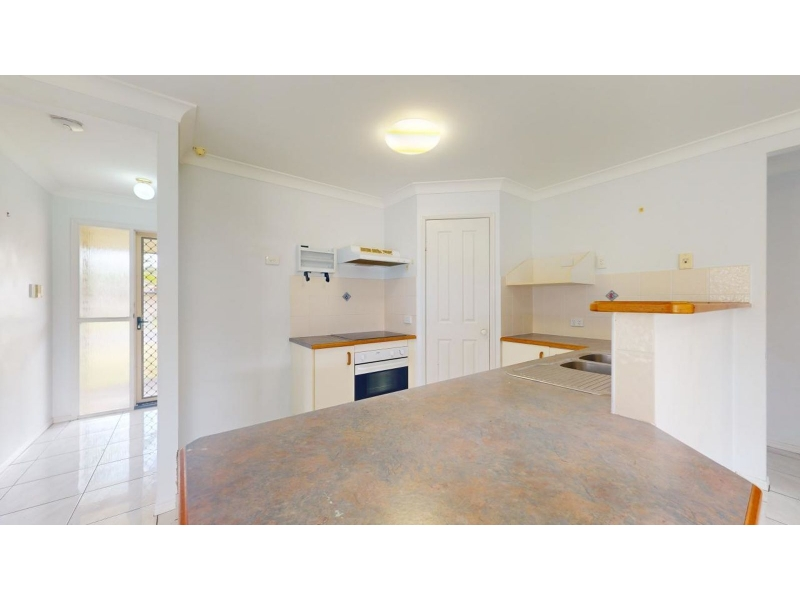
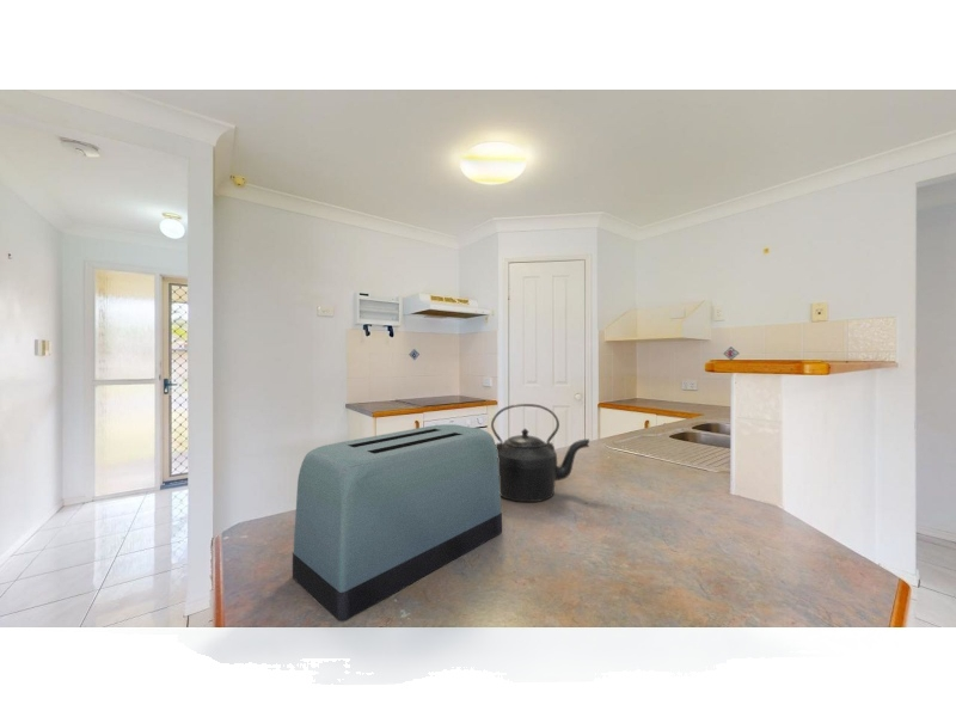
+ toaster [292,423,503,623]
+ kettle [490,403,590,503]
